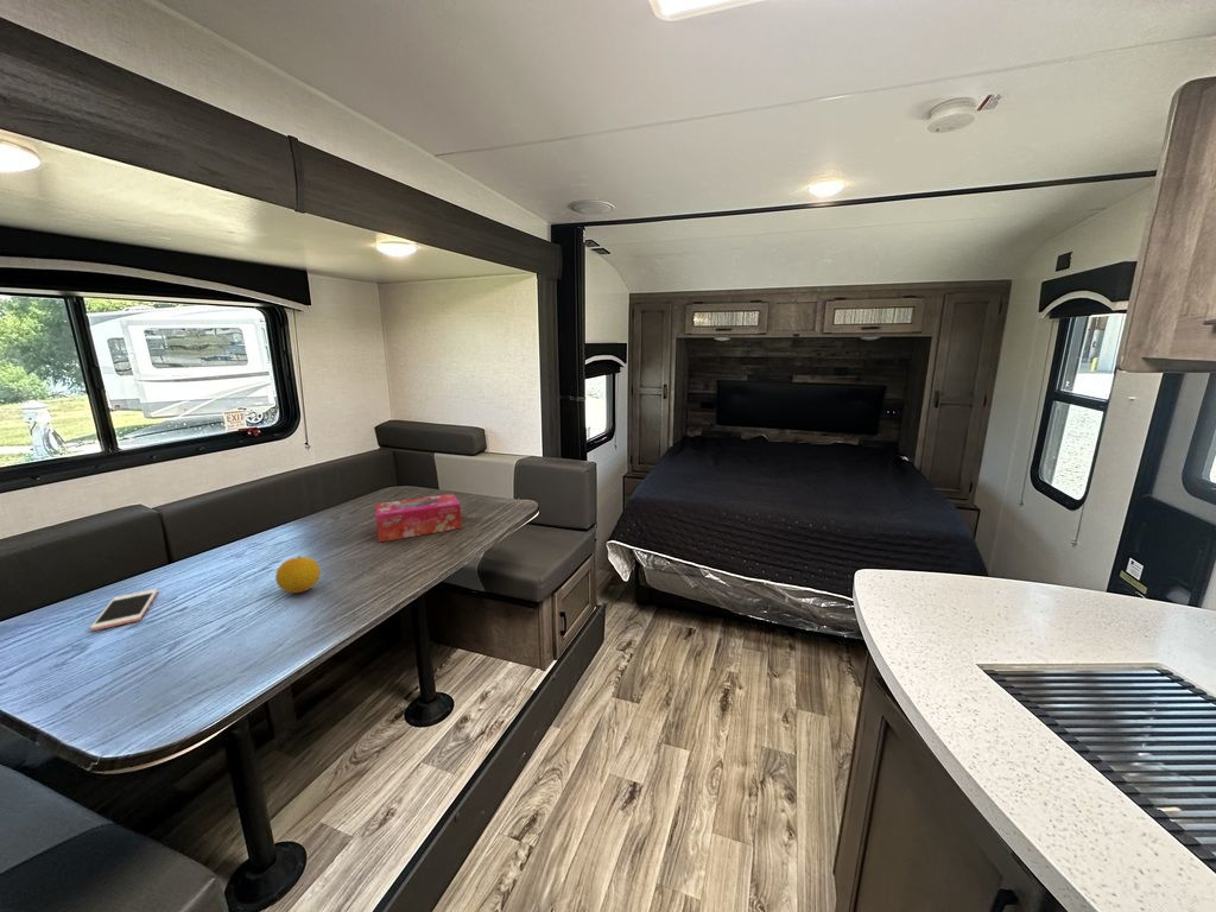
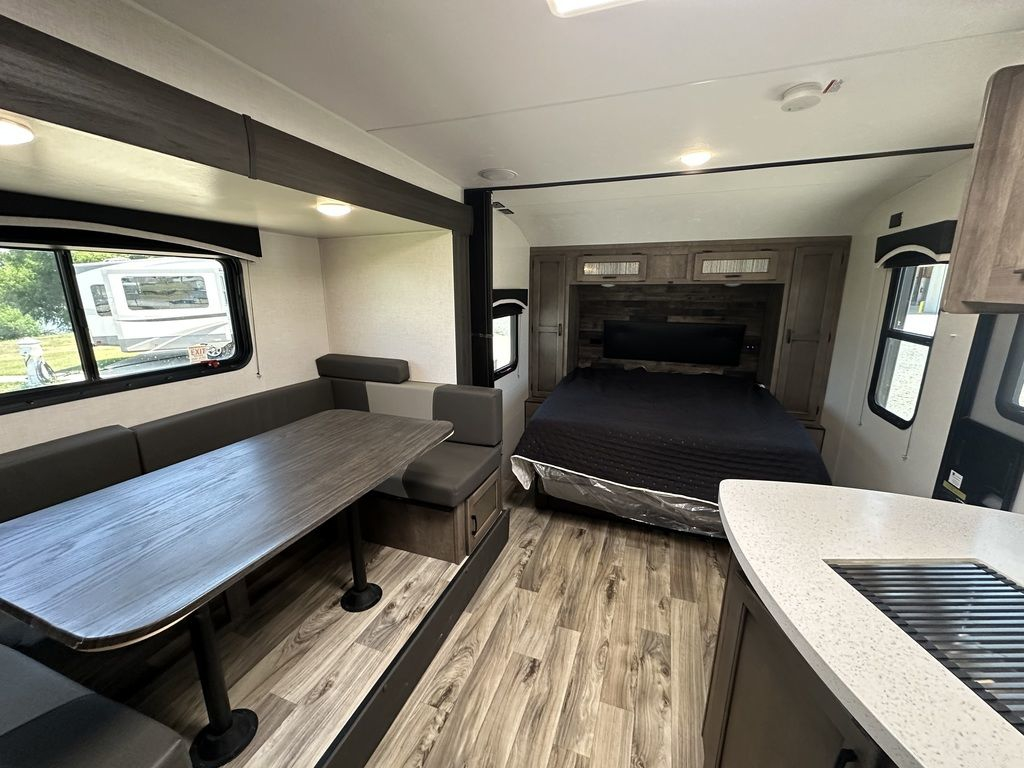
- tissue box [374,493,463,543]
- cell phone [89,588,159,632]
- fruit [274,555,322,594]
